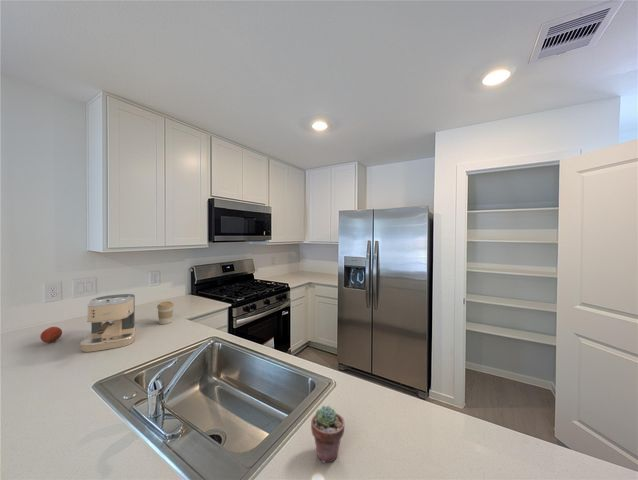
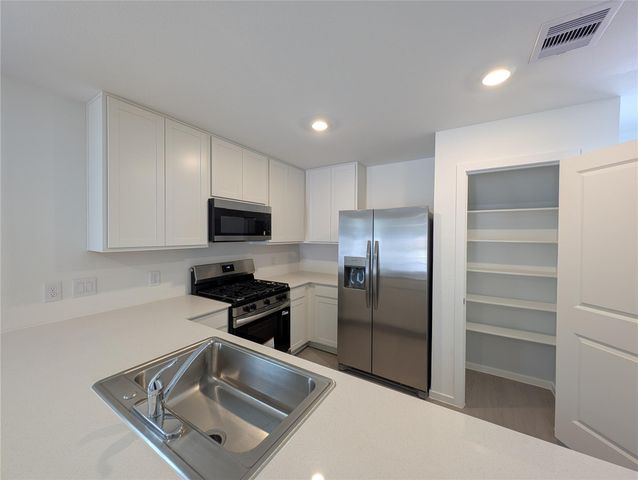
- coffee maker [79,293,137,353]
- potted succulent [310,405,346,464]
- coffee cup [156,300,175,325]
- fruit [39,326,63,344]
